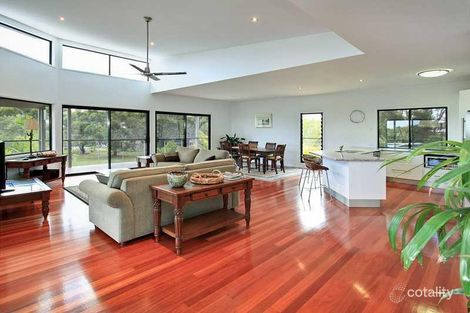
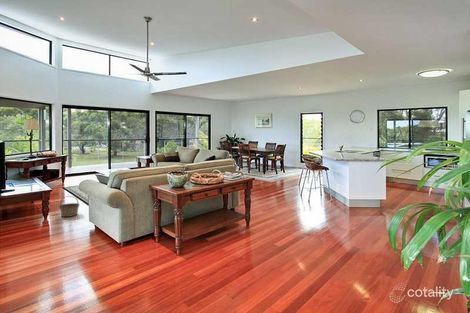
+ basket [58,195,81,218]
